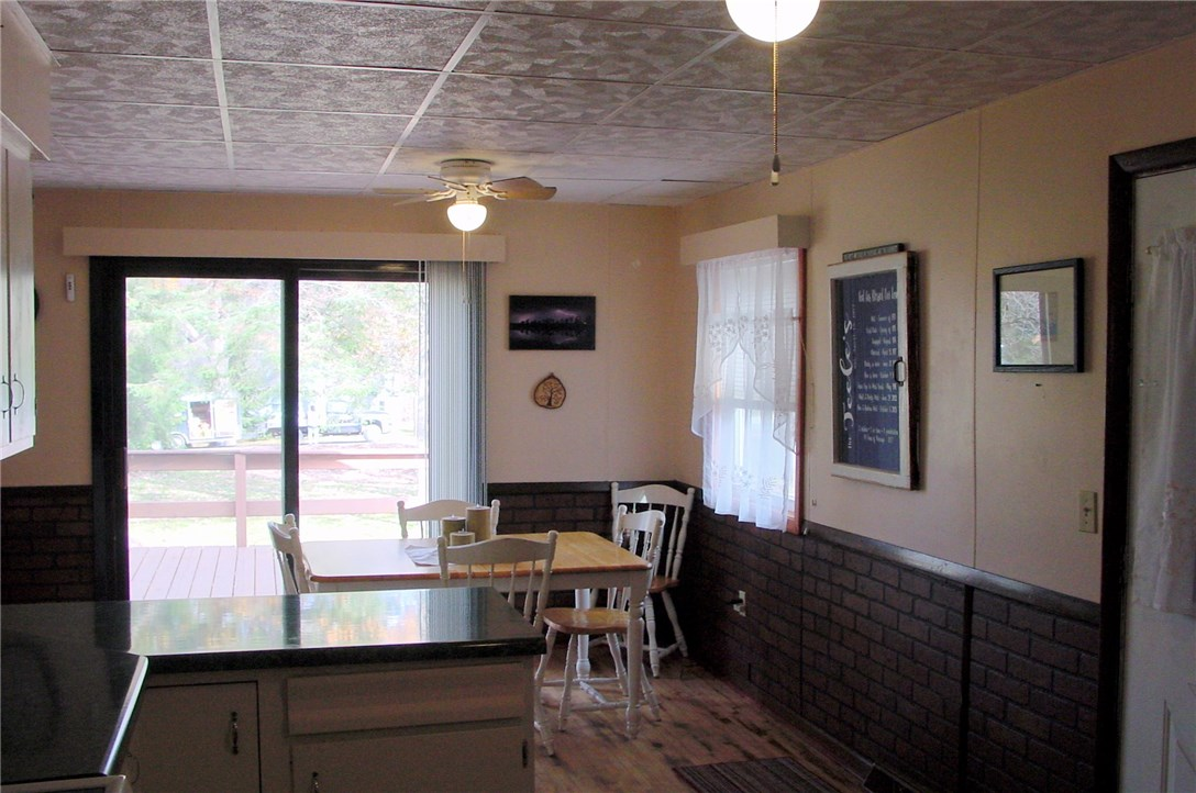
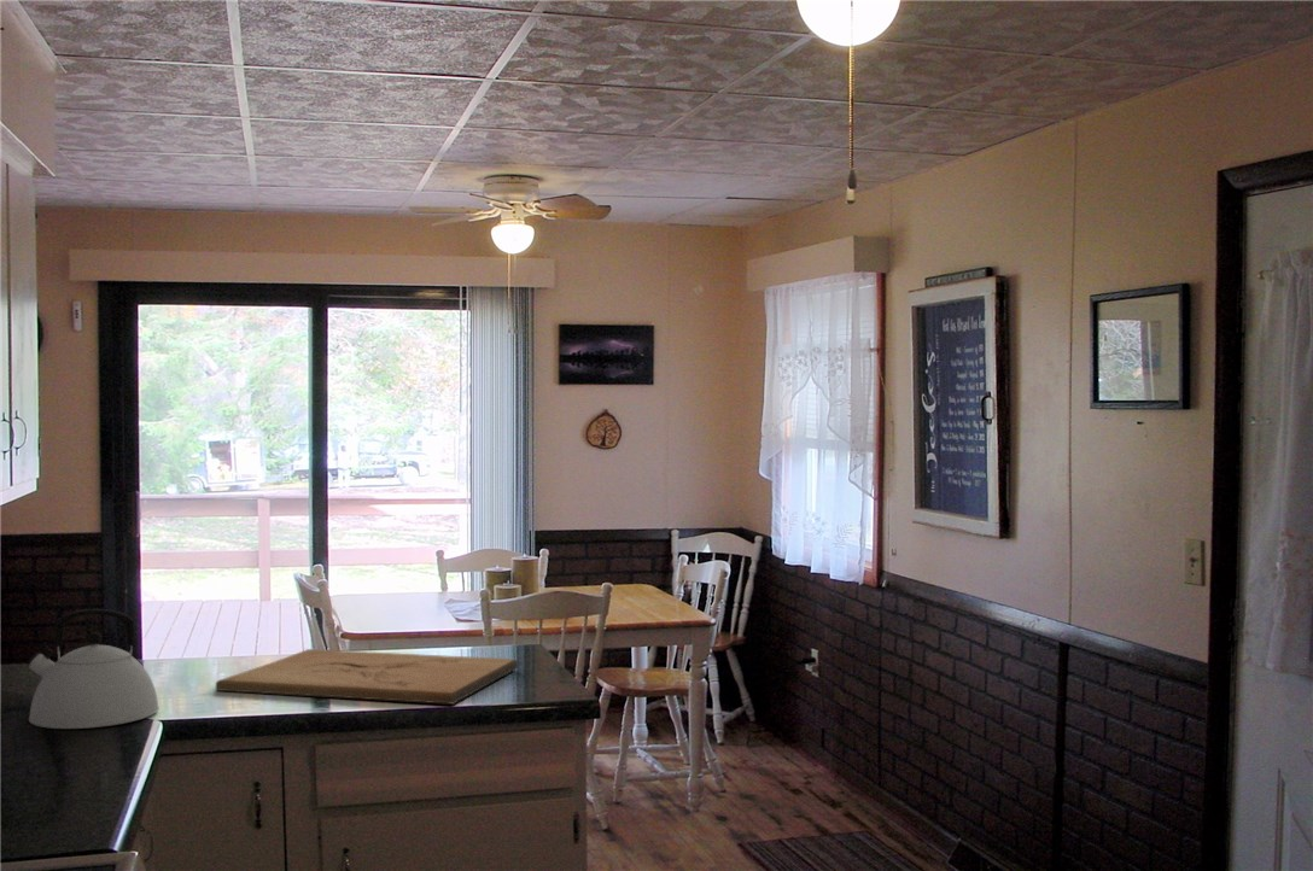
+ kettle [27,608,161,730]
+ cutting board [215,648,519,706]
